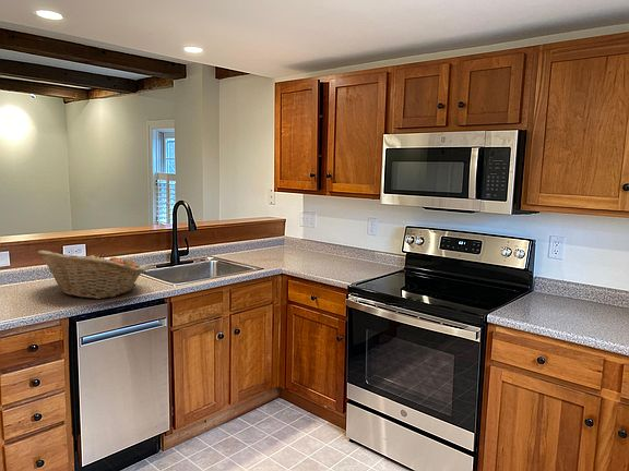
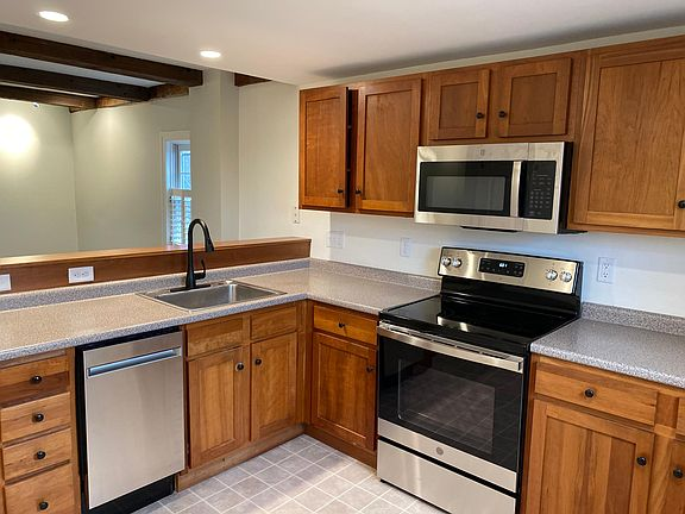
- fruit basket [37,250,145,300]
